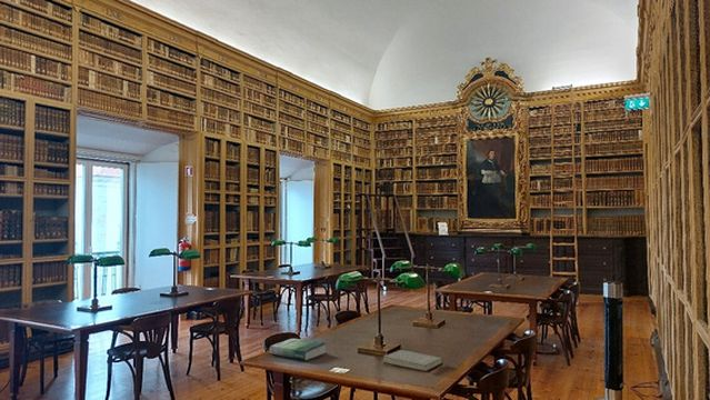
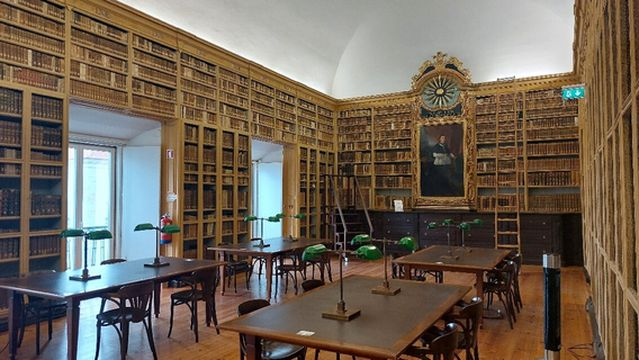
- book [382,349,443,371]
- book [268,338,328,361]
